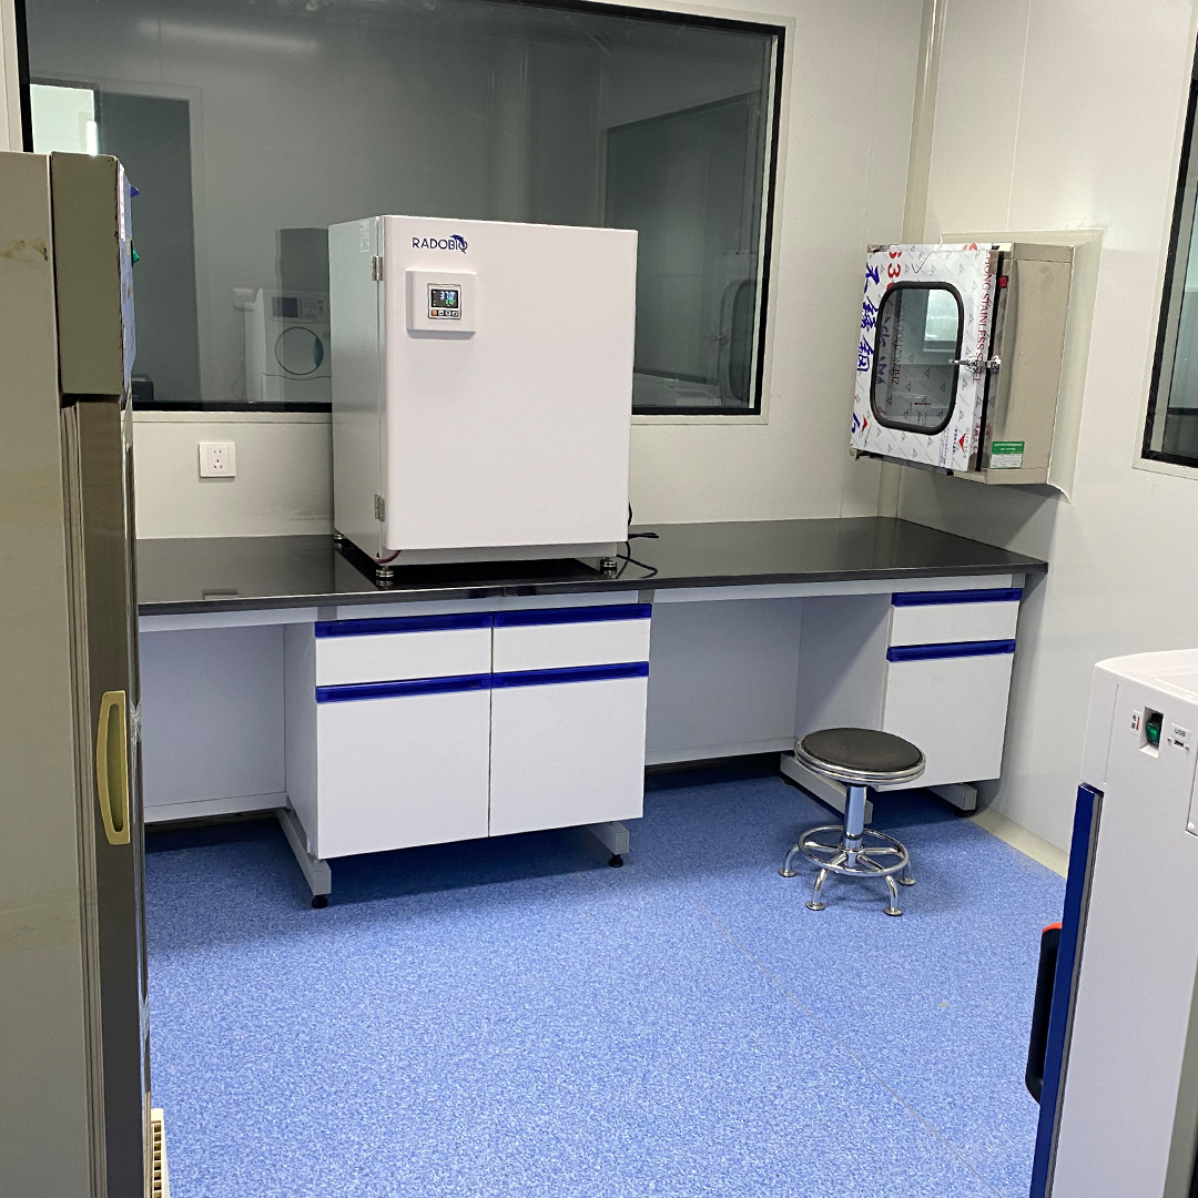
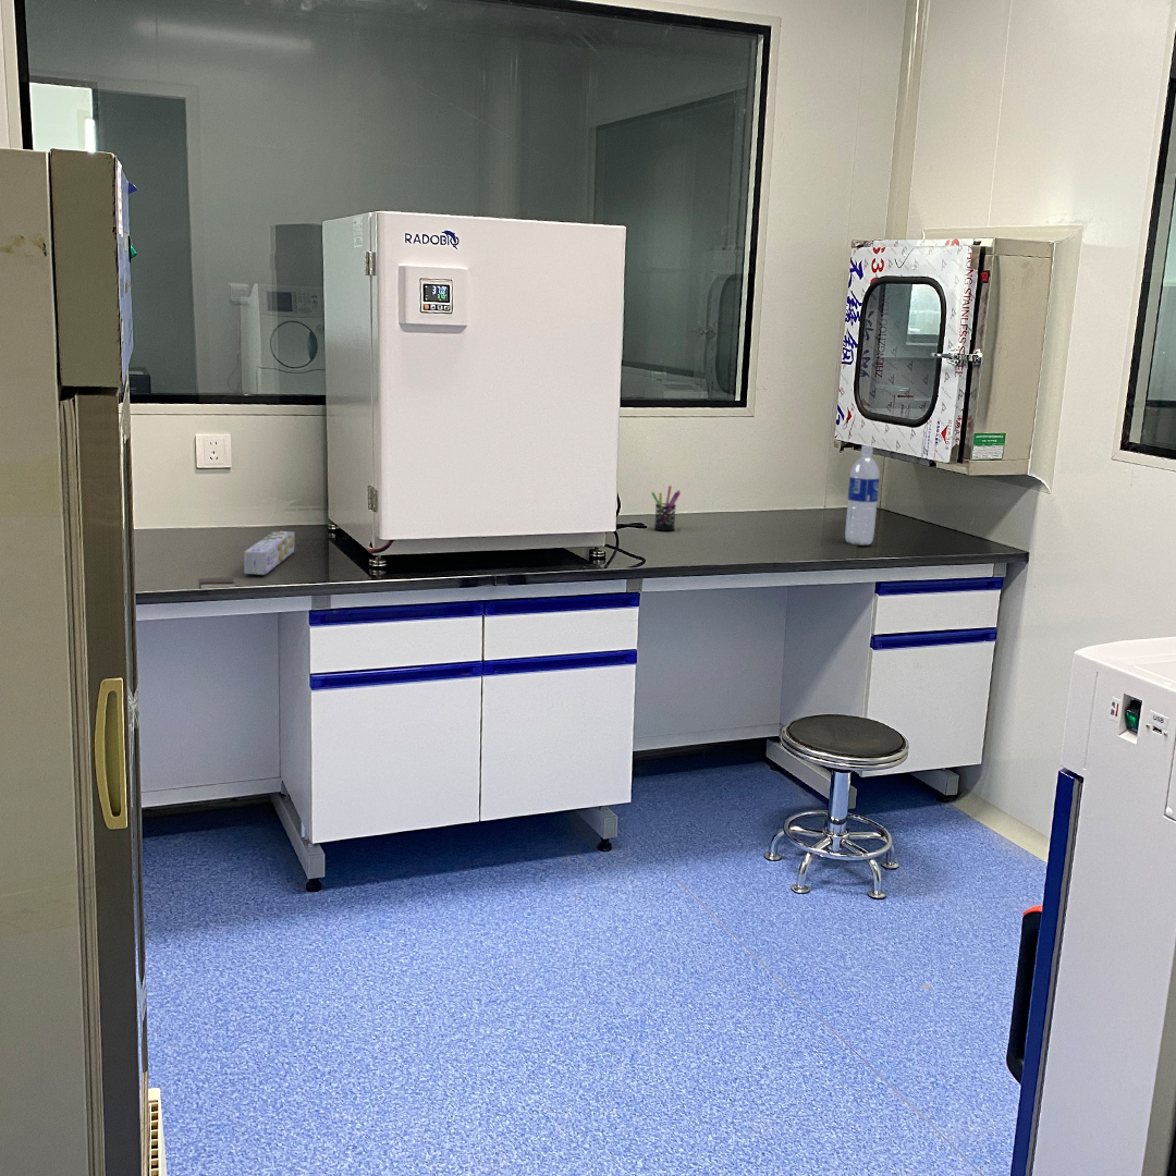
+ box [243,530,295,576]
+ pen holder [650,485,682,531]
+ water bottle [844,444,881,547]
